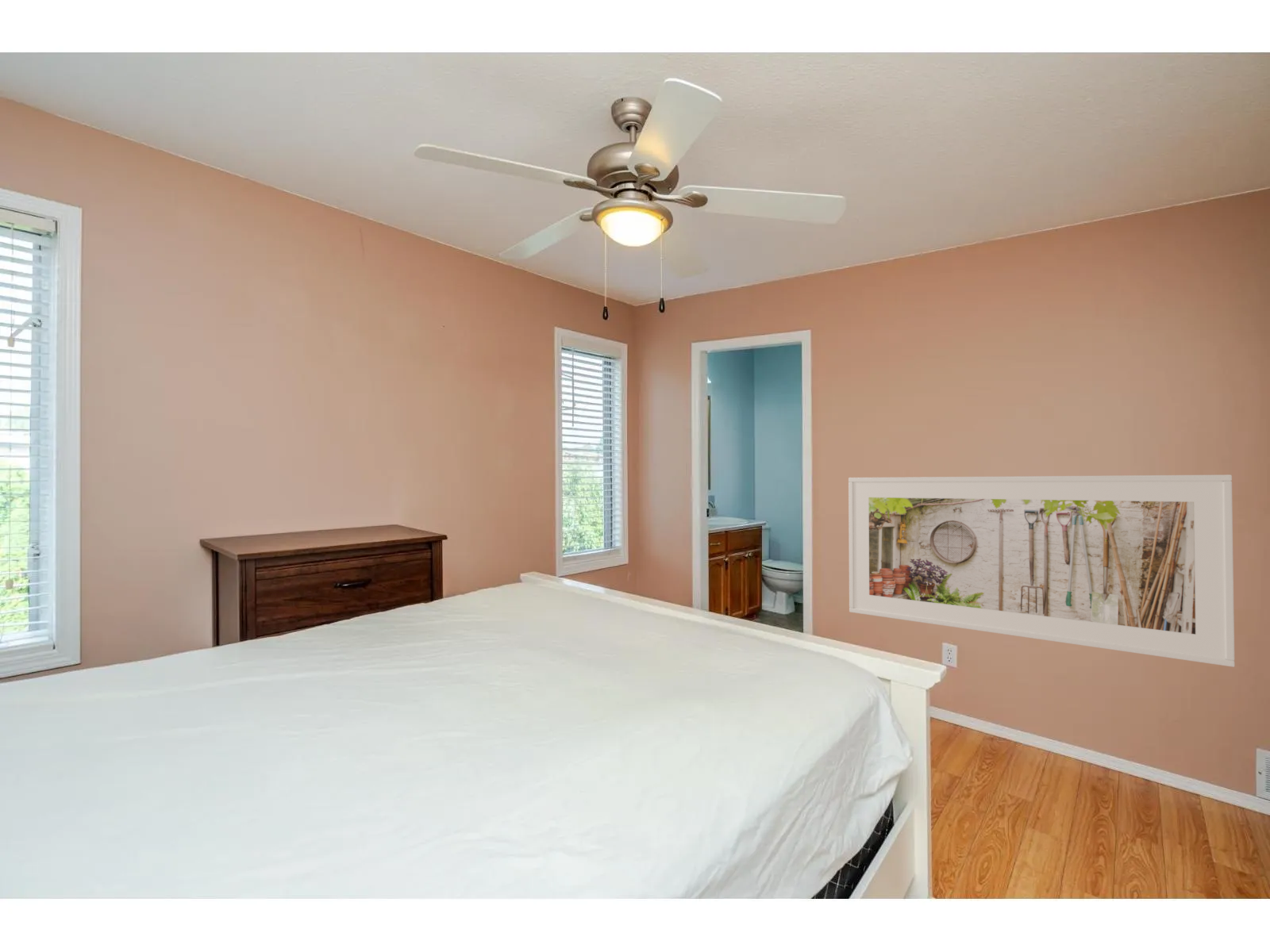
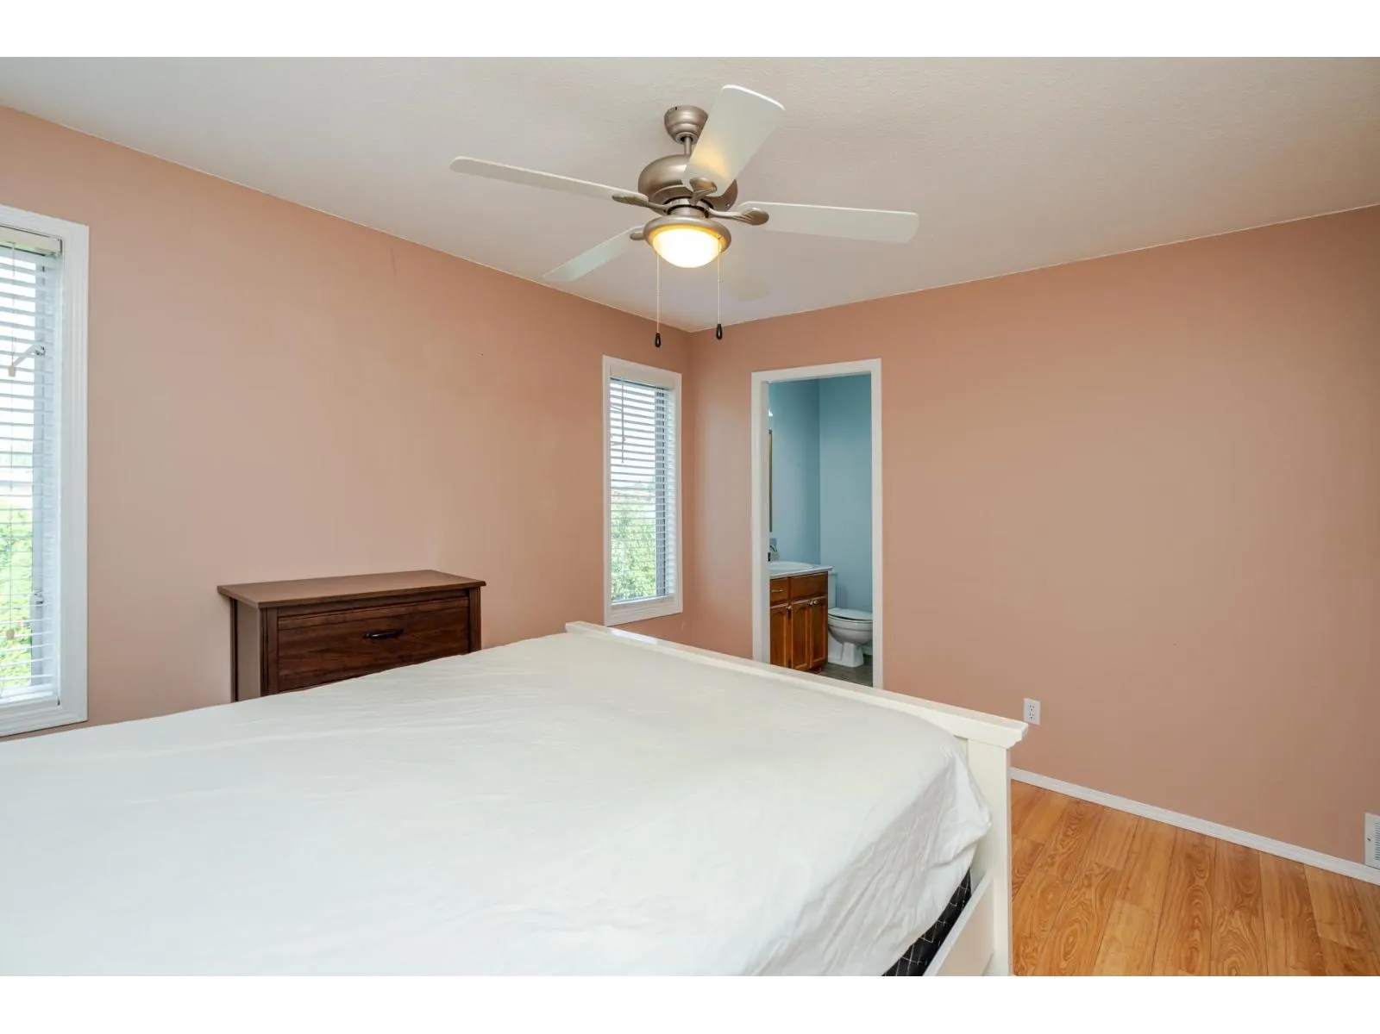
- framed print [848,474,1235,668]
